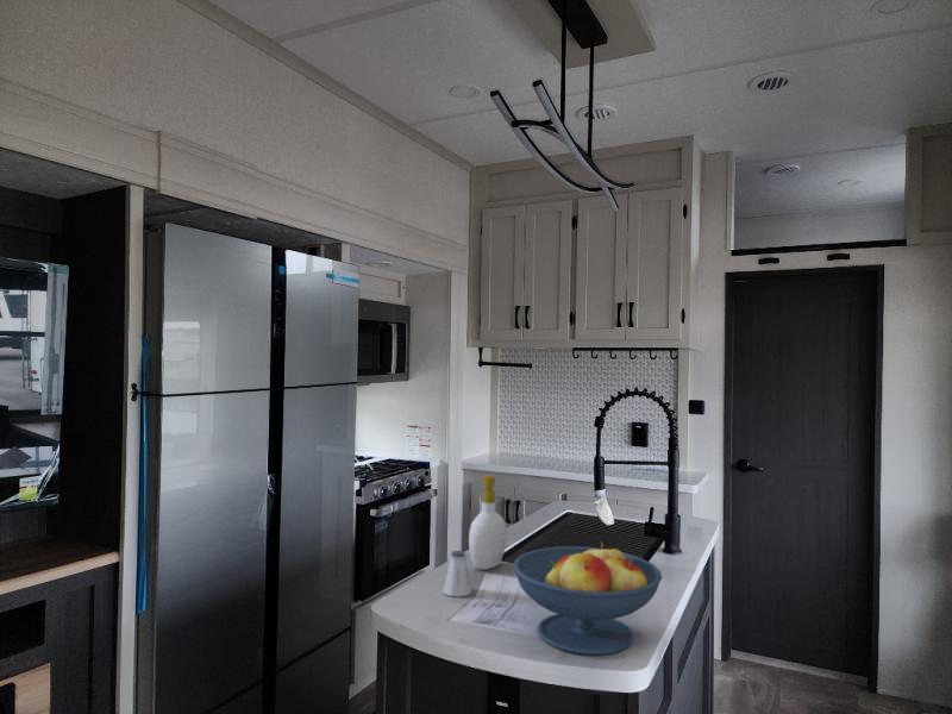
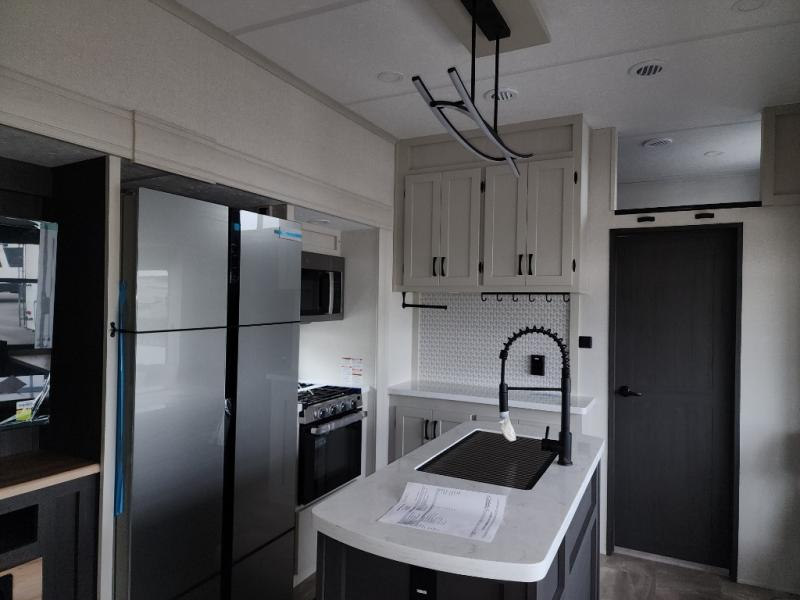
- fruit bowl [512,540,663,656]
- saltshaker [443,550,472,597]
- soap bottle [468,475,508,571]
